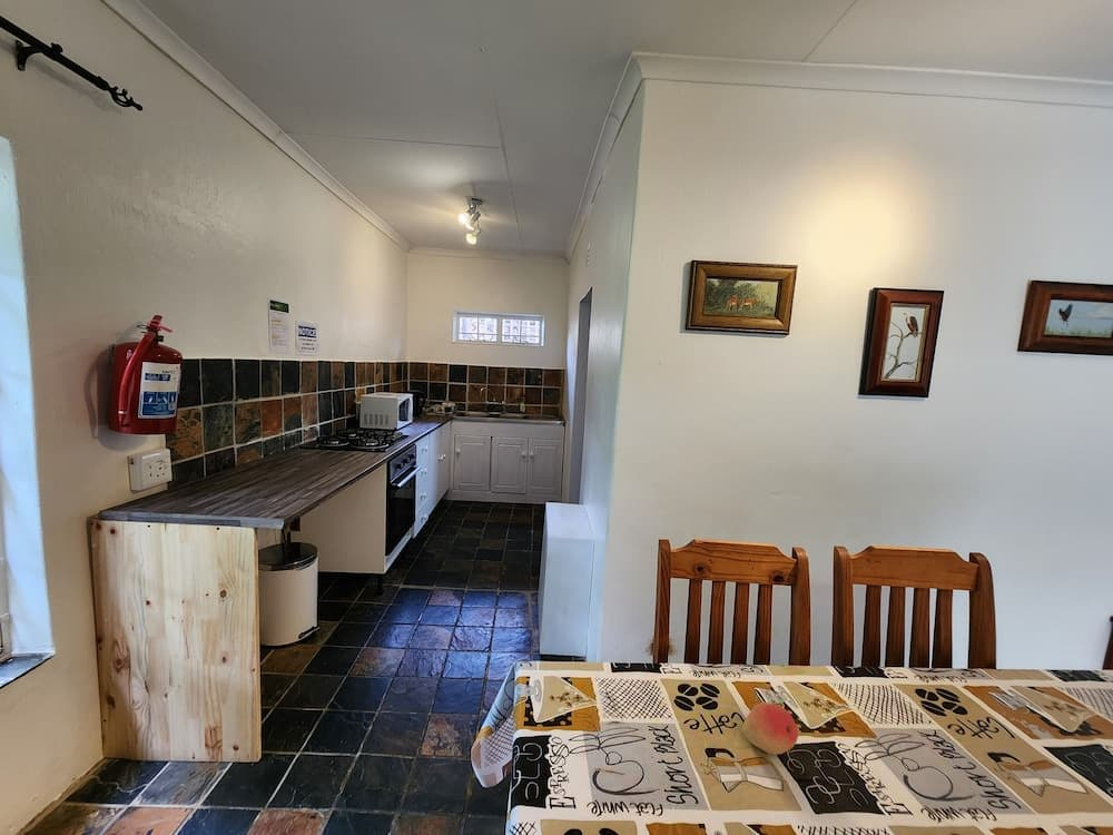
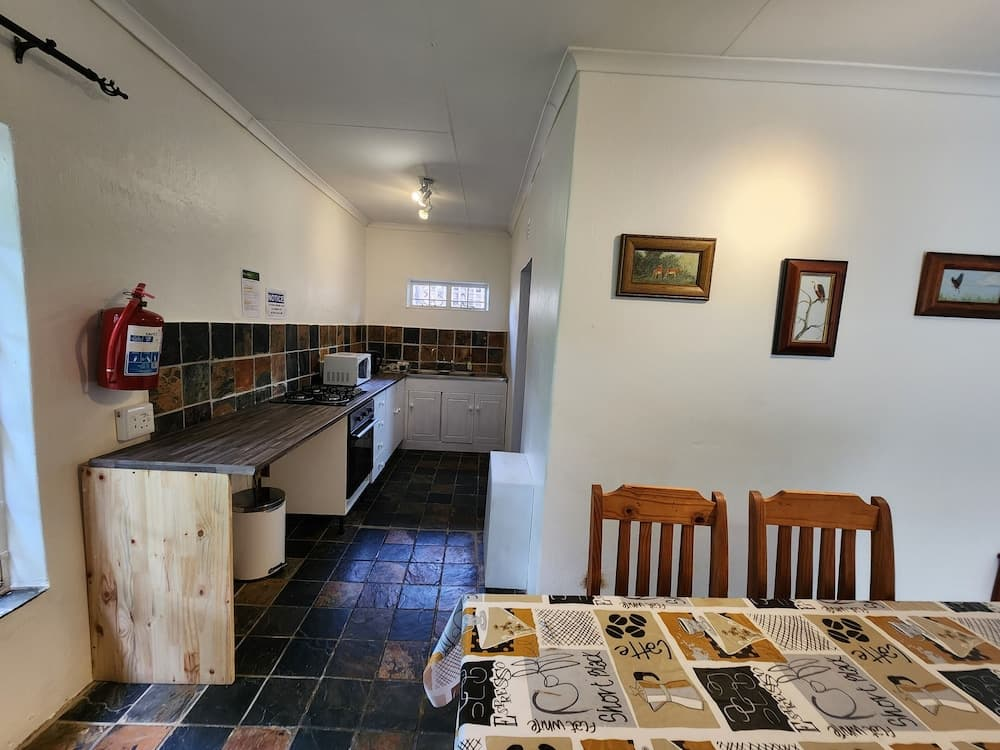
- fruit [741,701,799,756]
